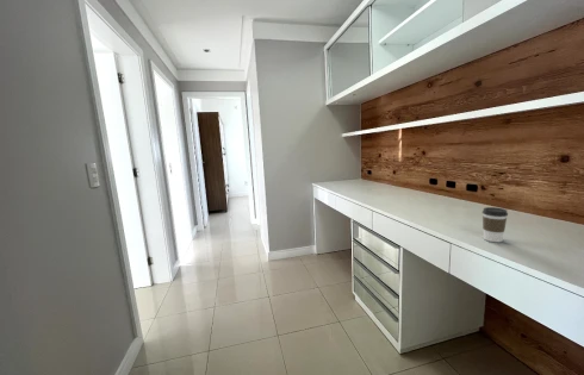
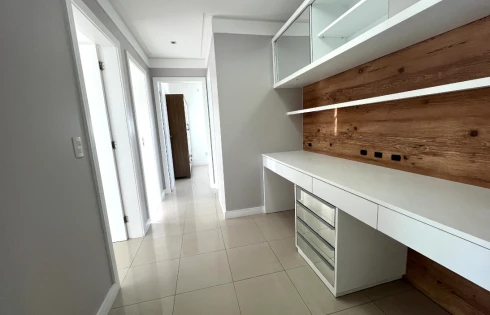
- coffee cup [482,206,509,243]
